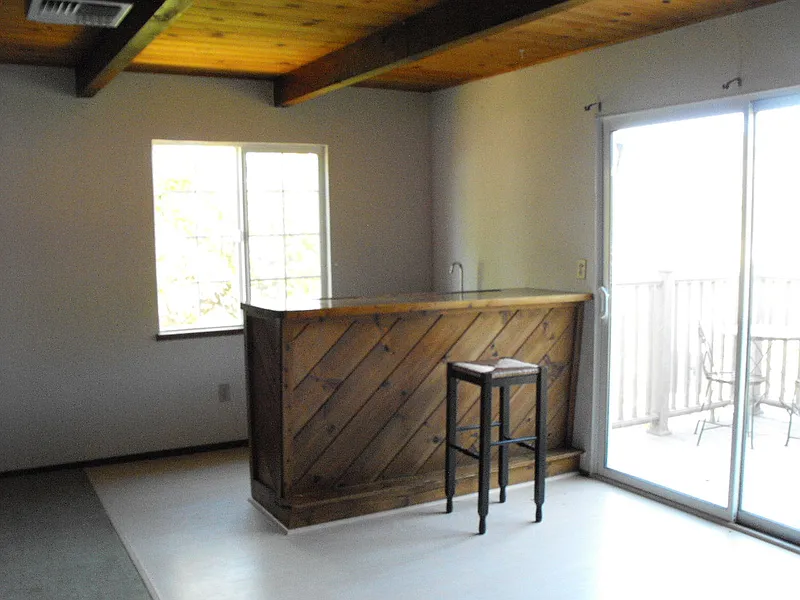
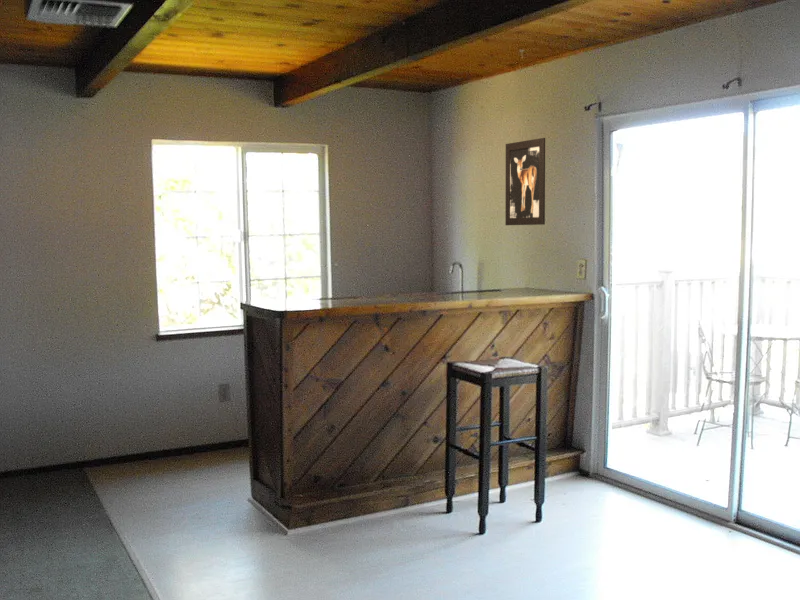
+ wall art [504,137,546,226]
